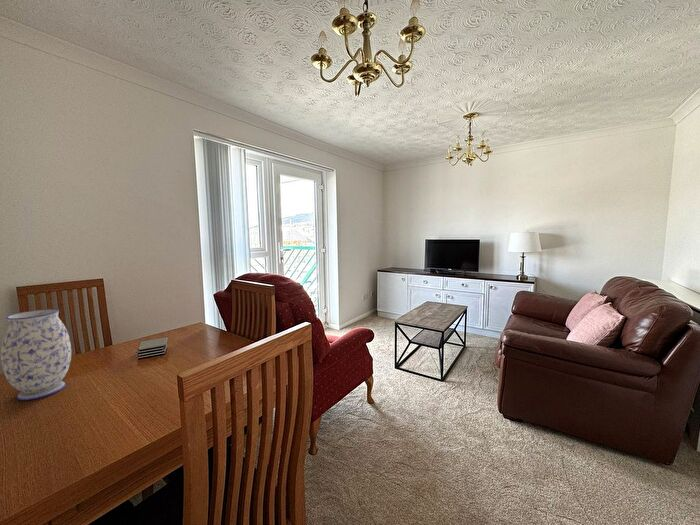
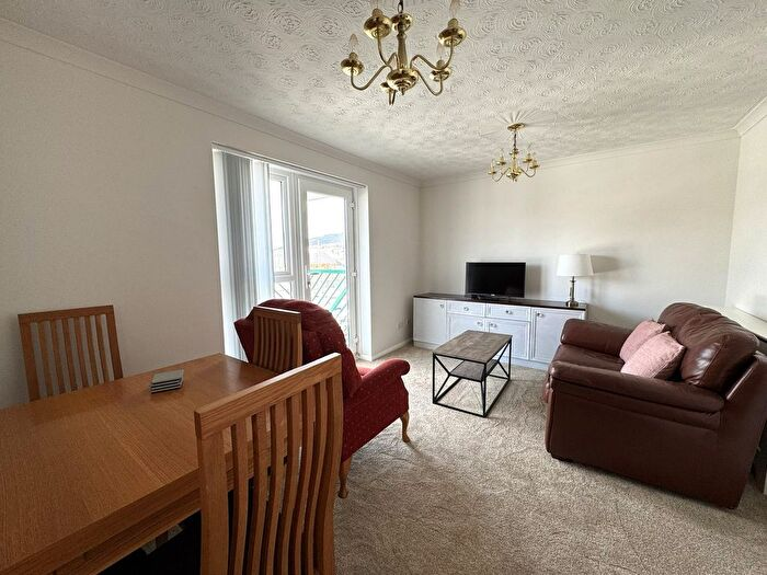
- vase [0,308,72,401]
